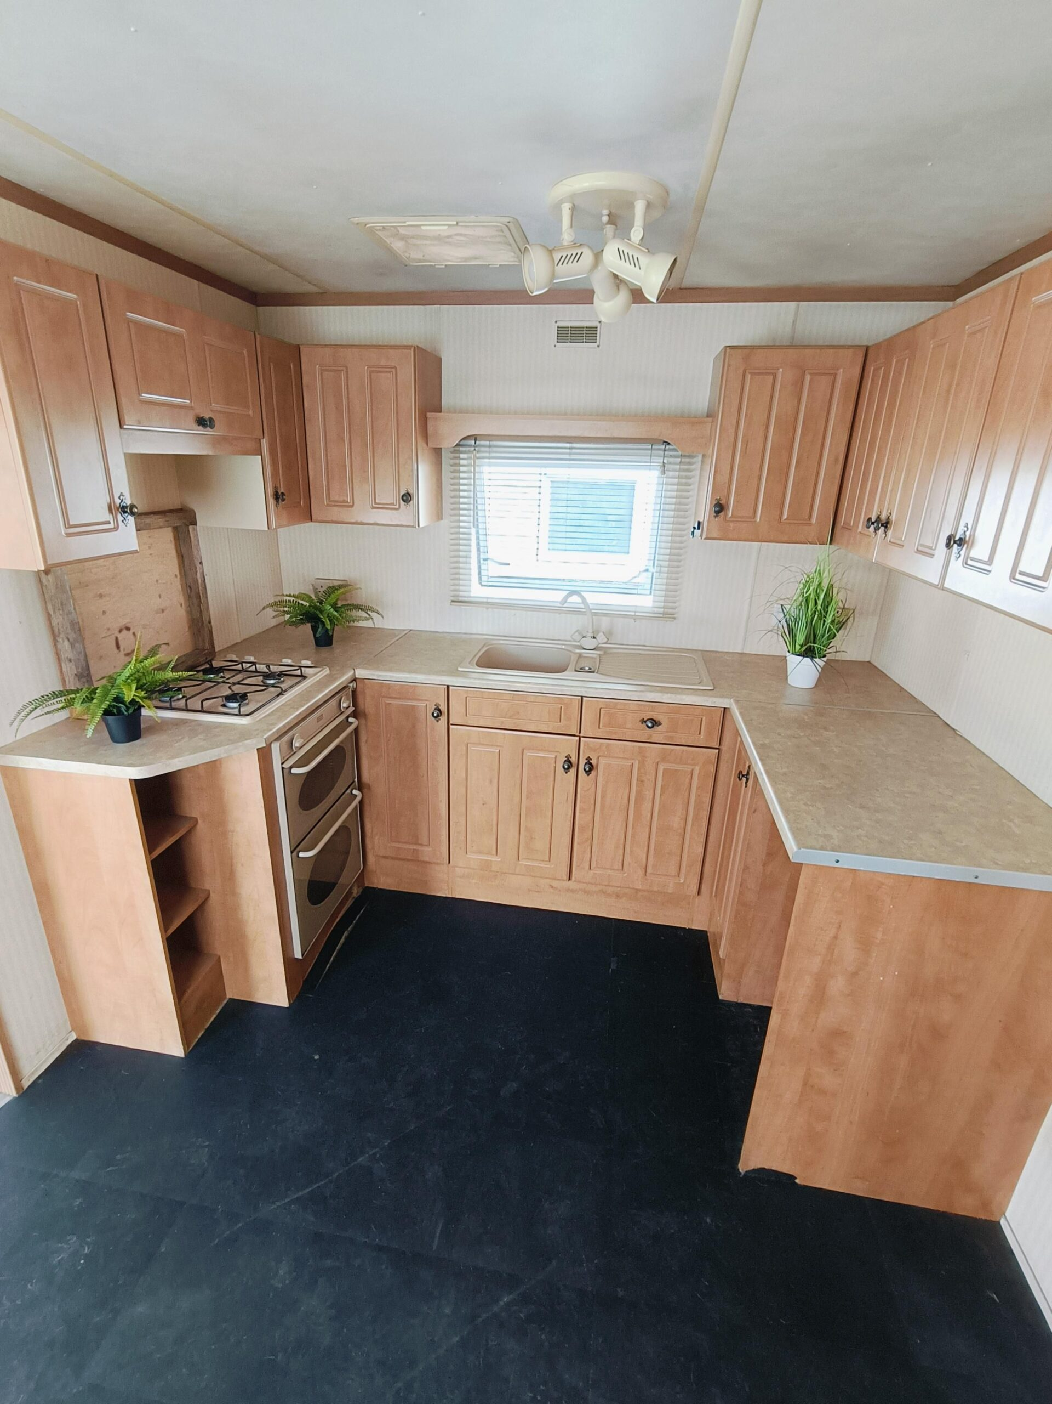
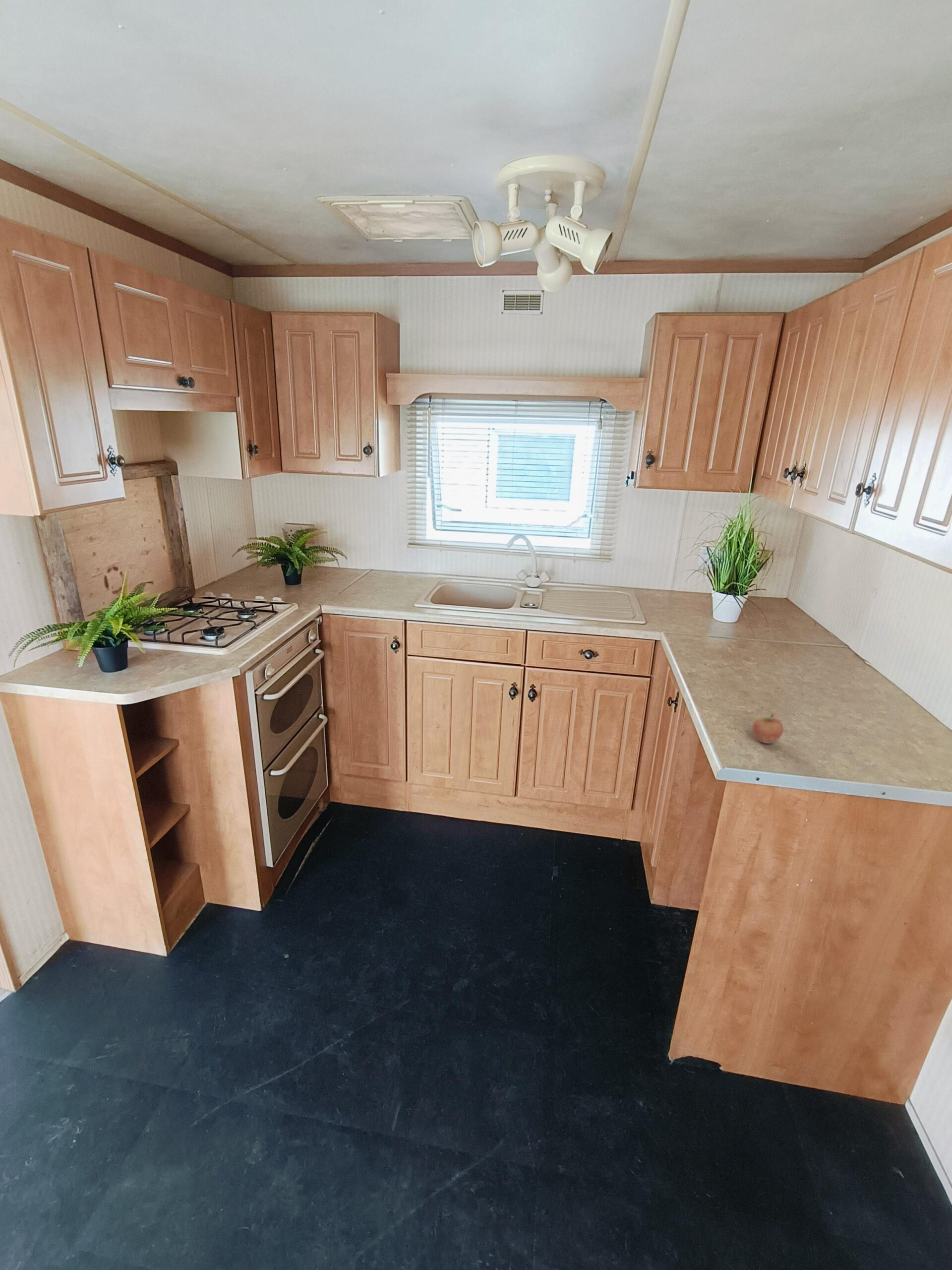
+ fruit [752,713,783,744]
